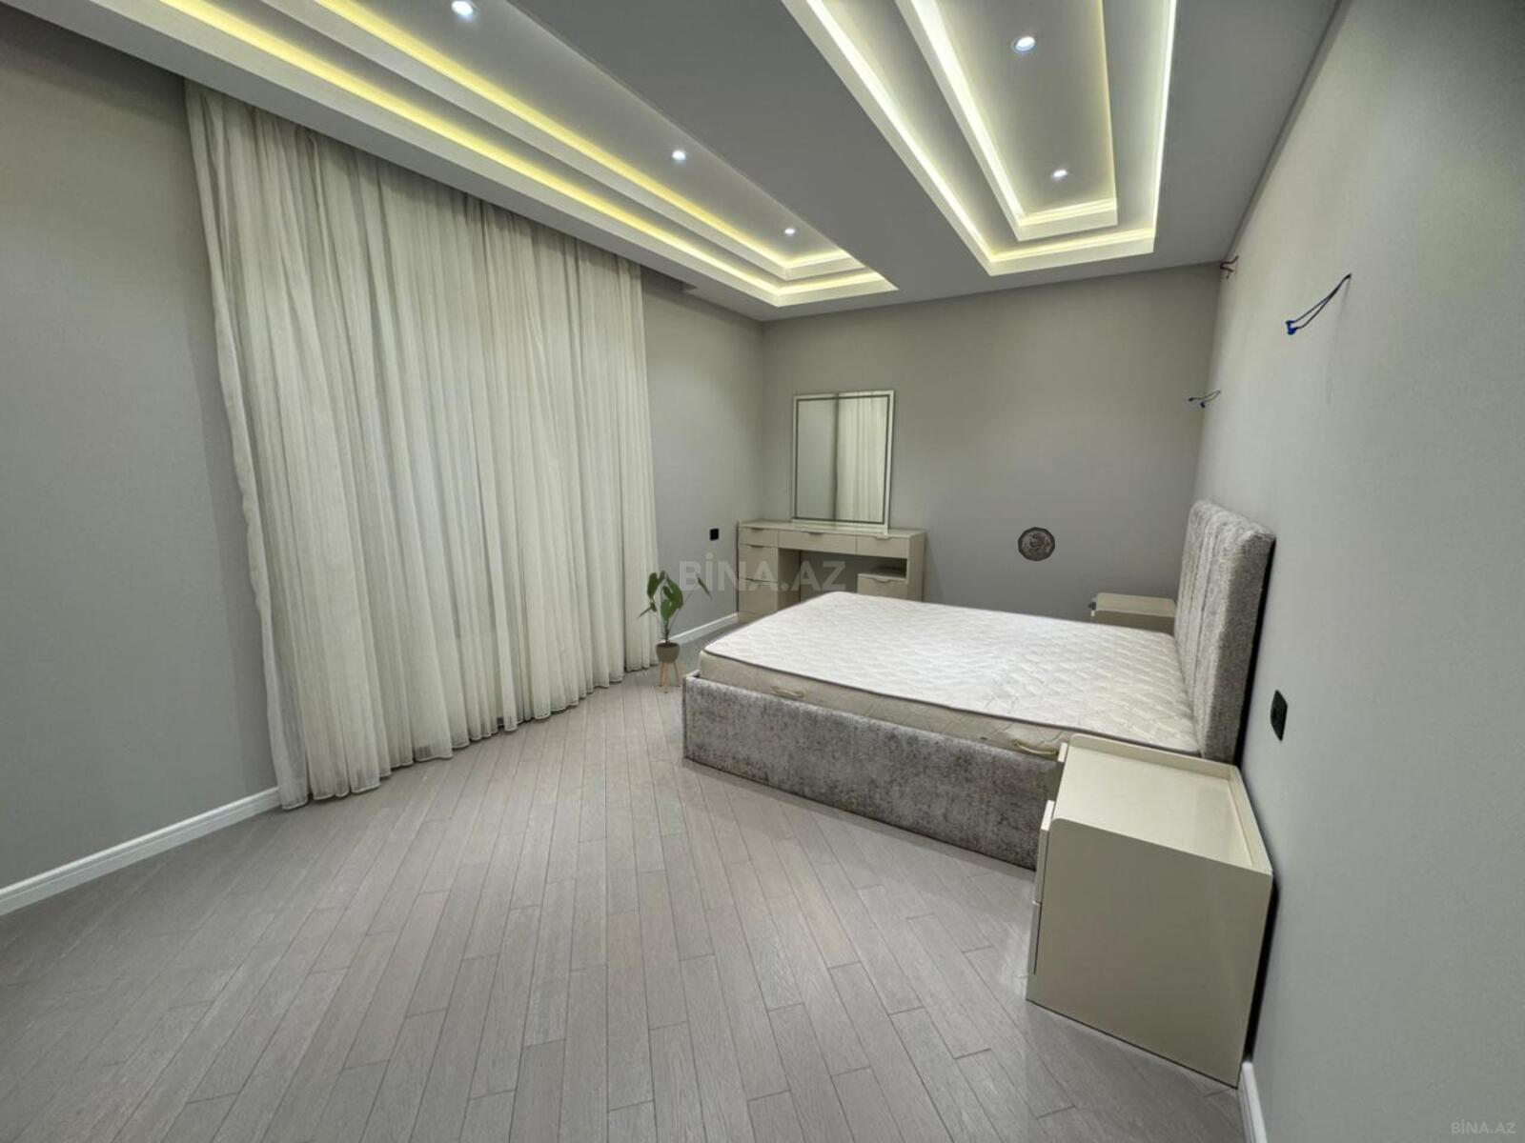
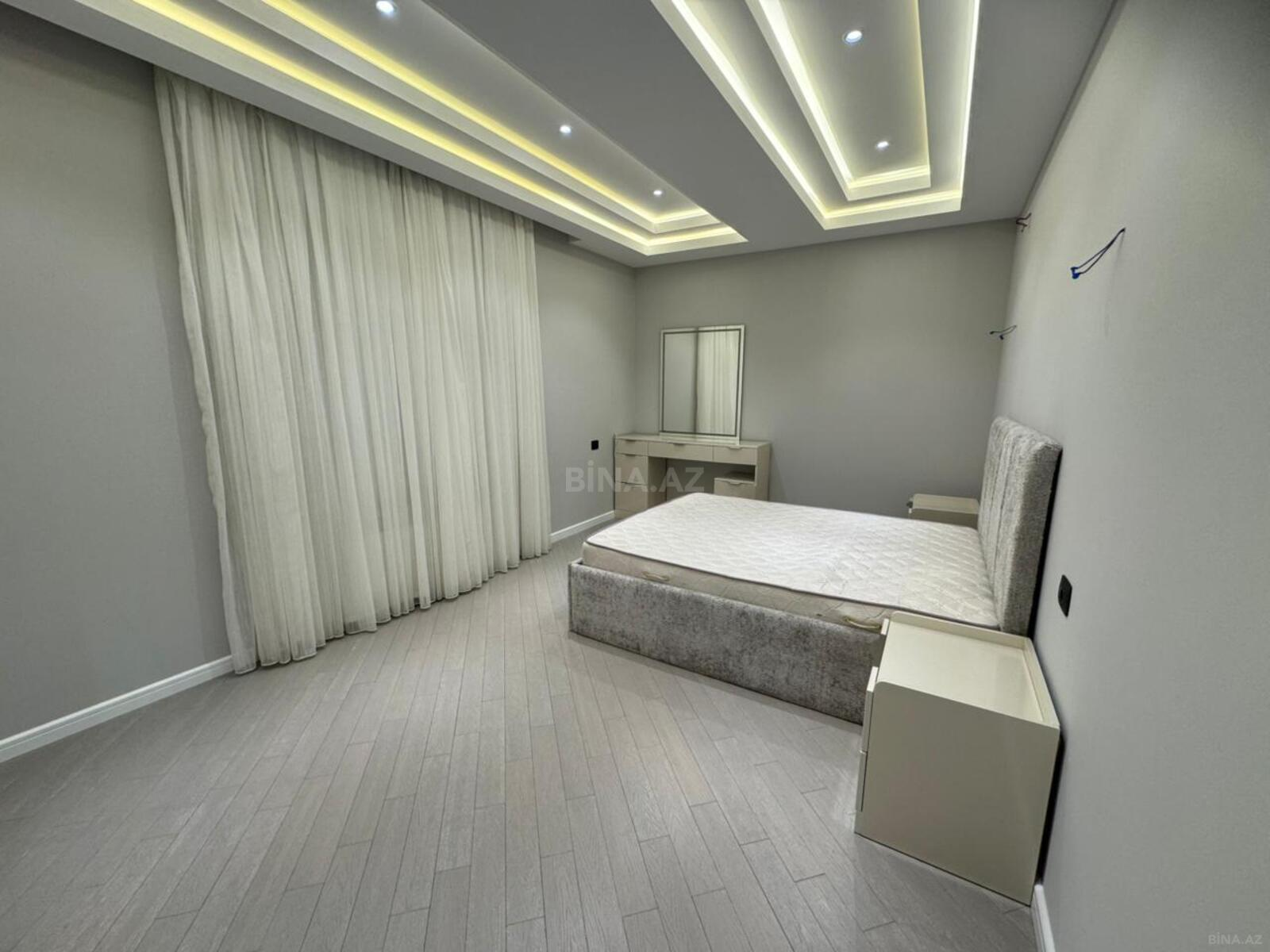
- house plant [635,569,713,694]
- decorative plate [1017,526,1055,562]
